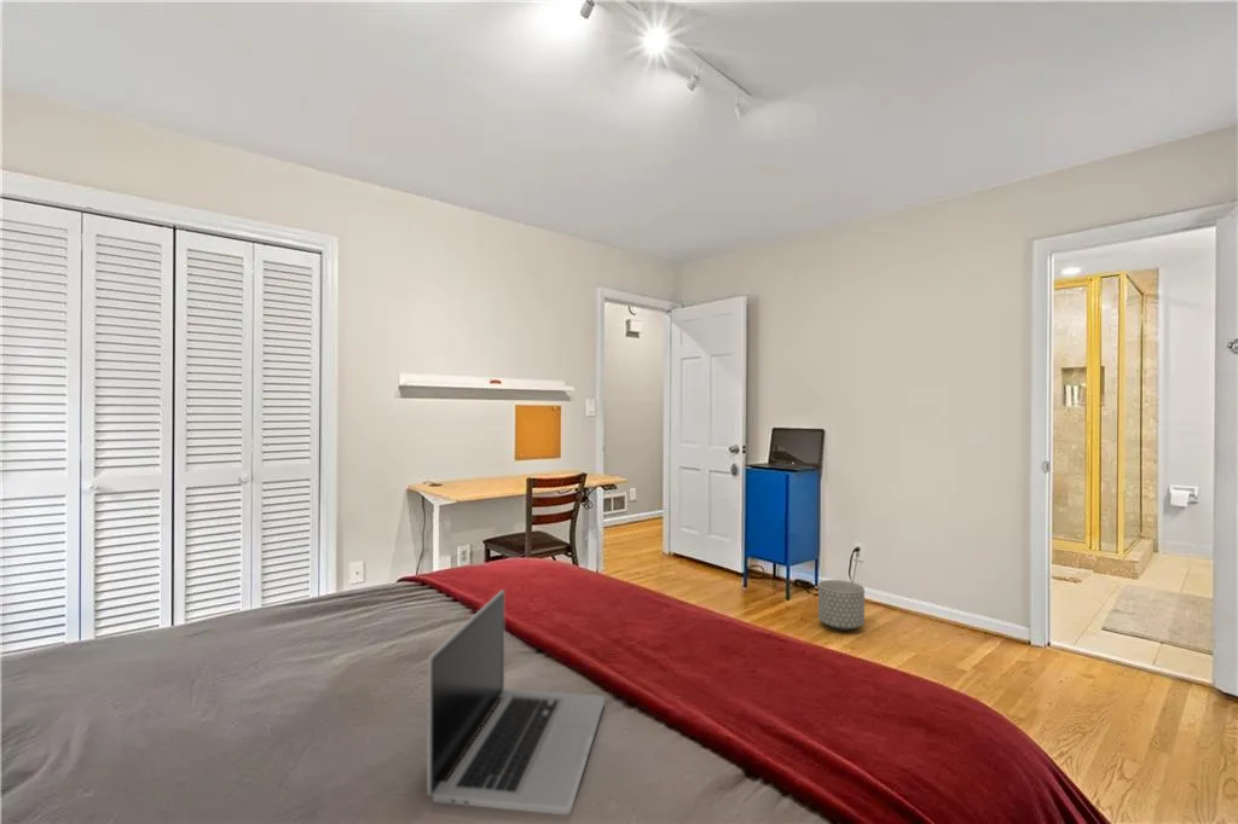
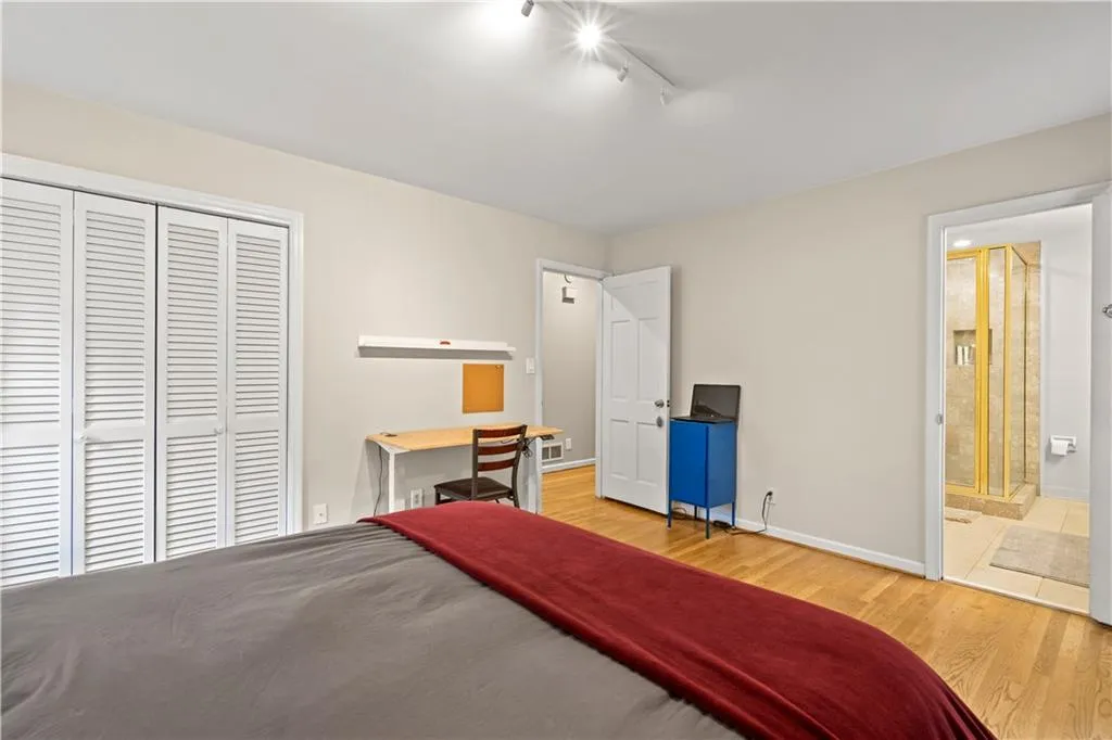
- laptop [426,588,606,816]
- planter [817,579,866,632]
